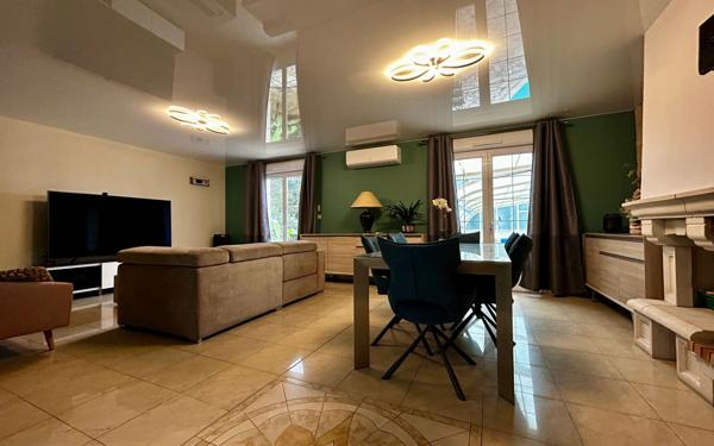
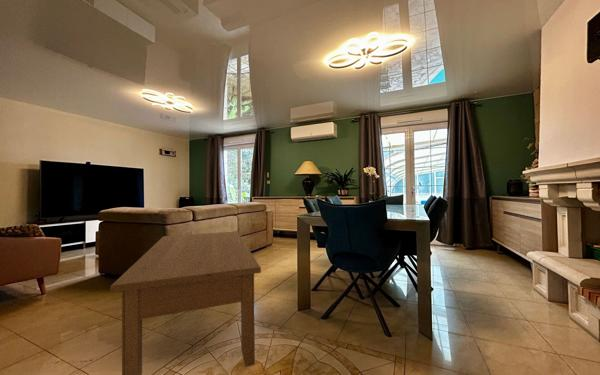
+ coffee table [109,230,262,375]
